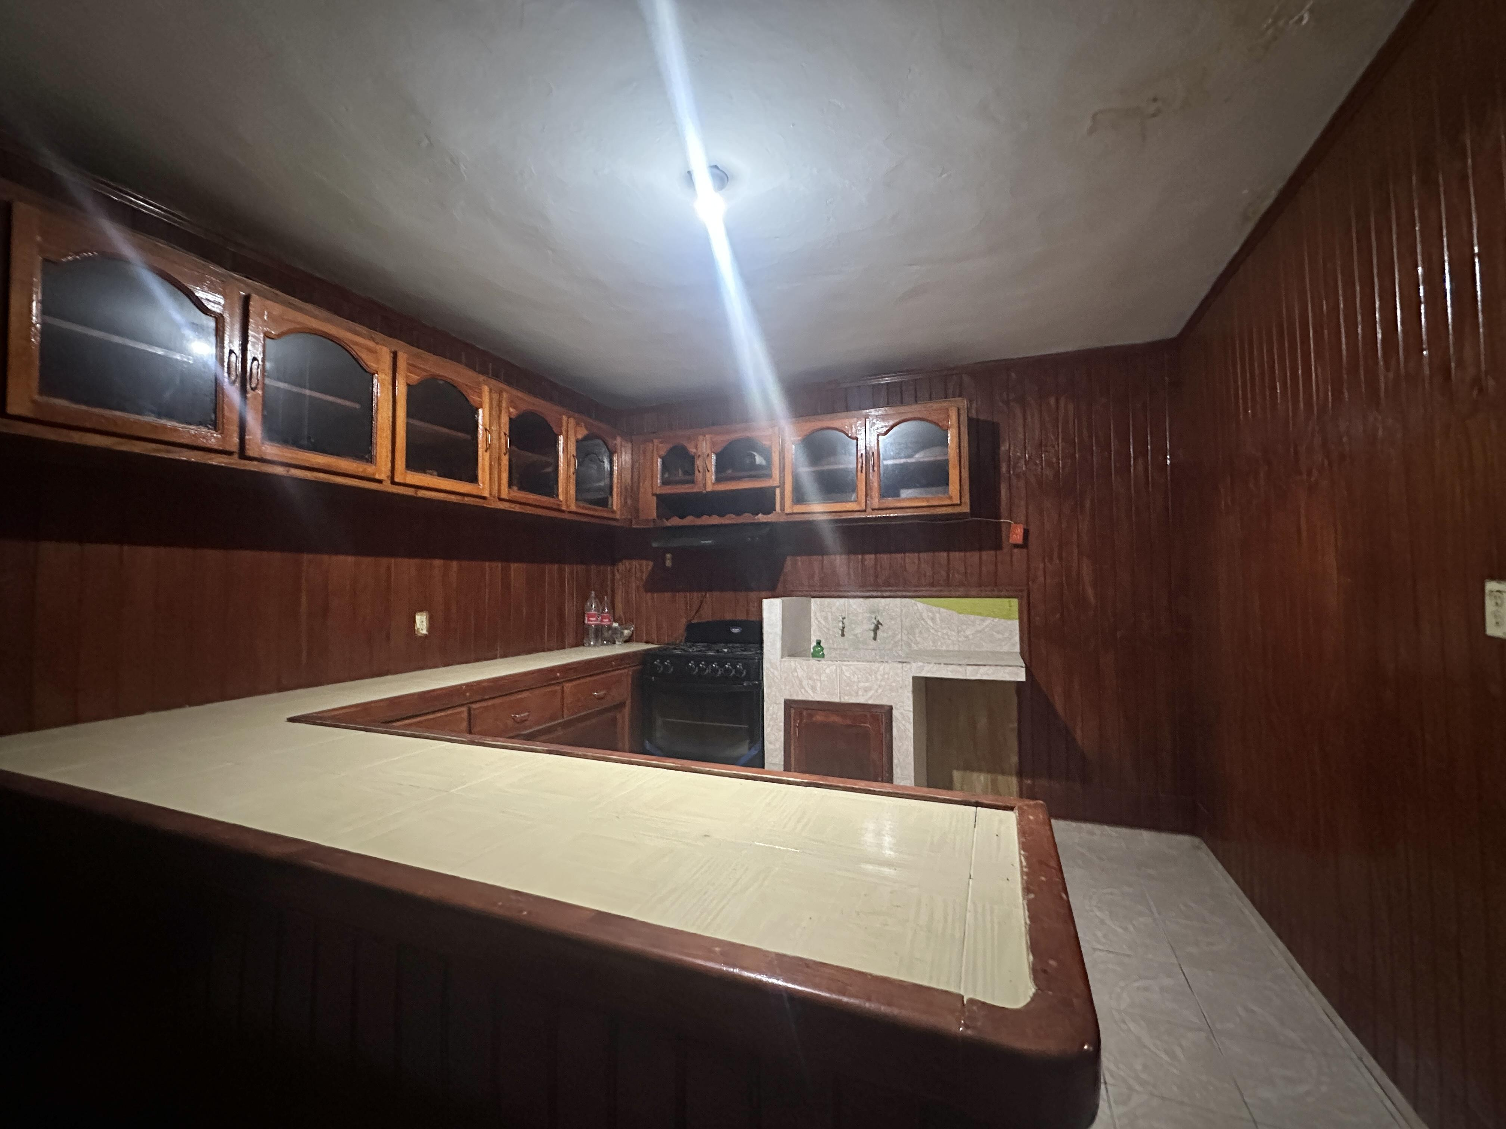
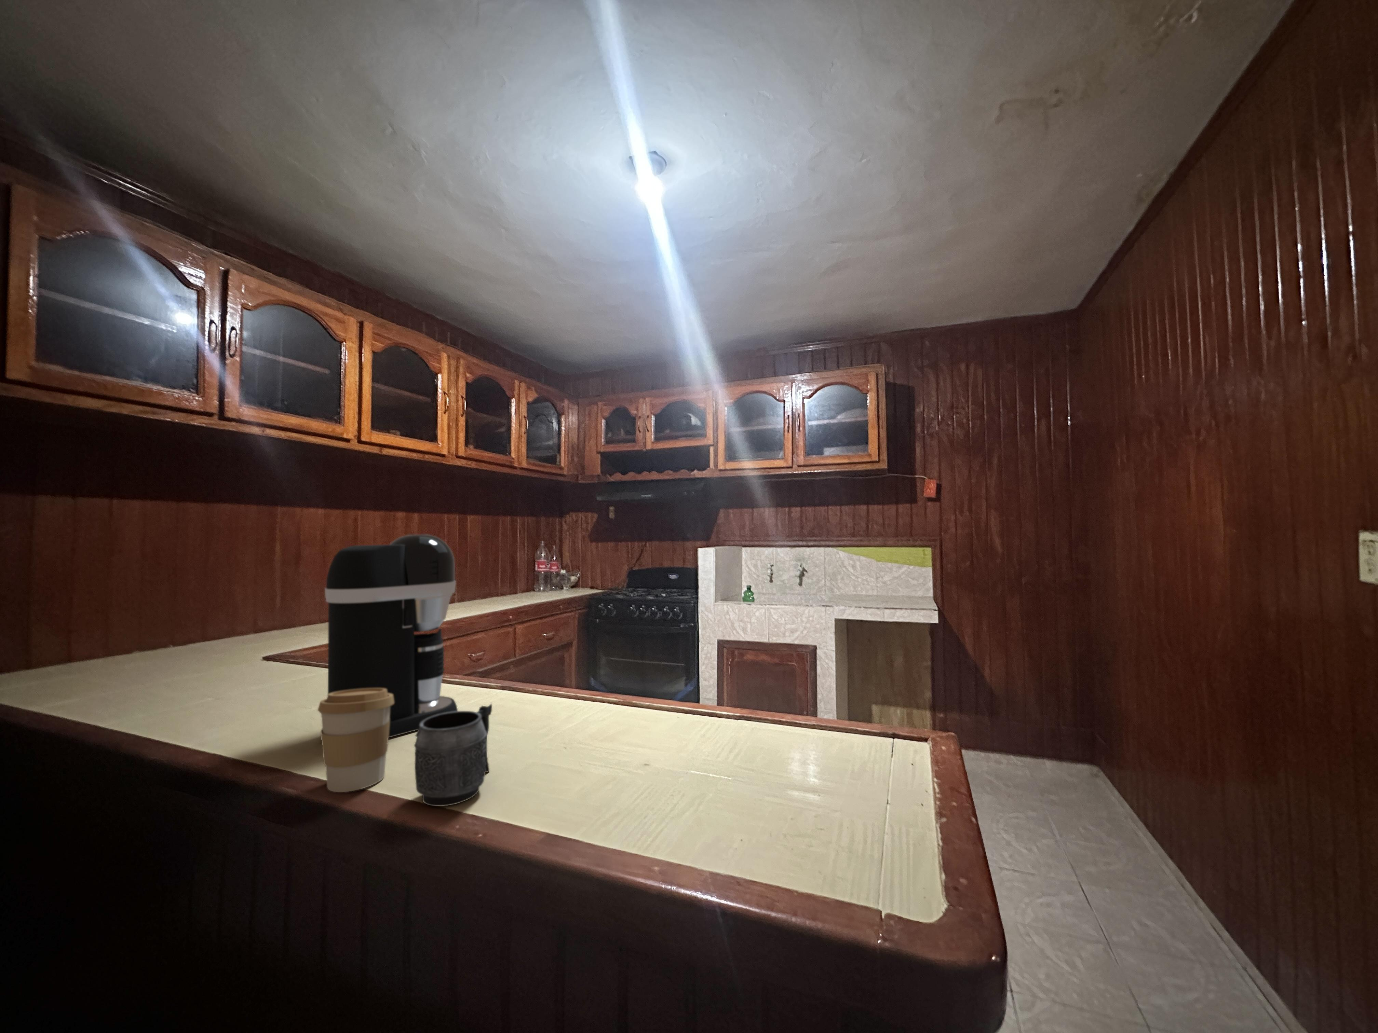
+ coffee maker [320,534,458,740]
+ mug [413,703,493,806]
+ coffee cup [317,688,394,792]
